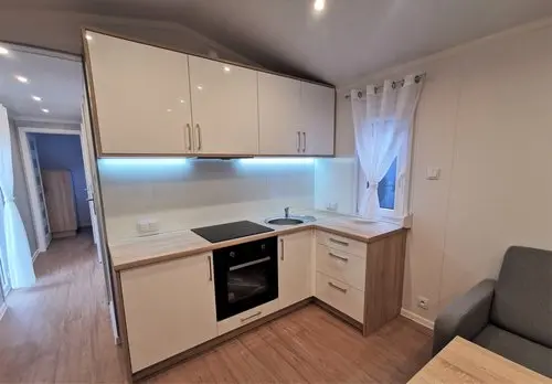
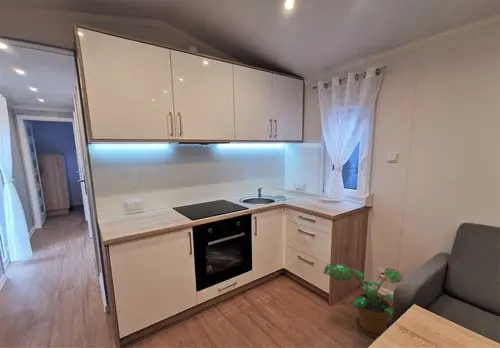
+ potted plant [322,262,404,339]
